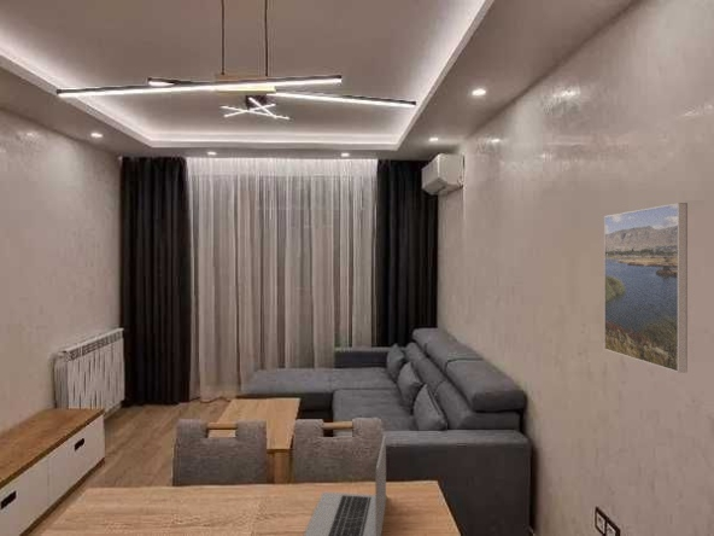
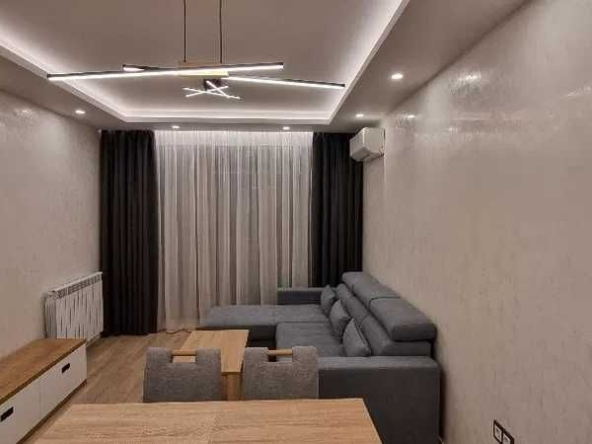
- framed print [603,202,689,374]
- laptop [303,435,388,536]
